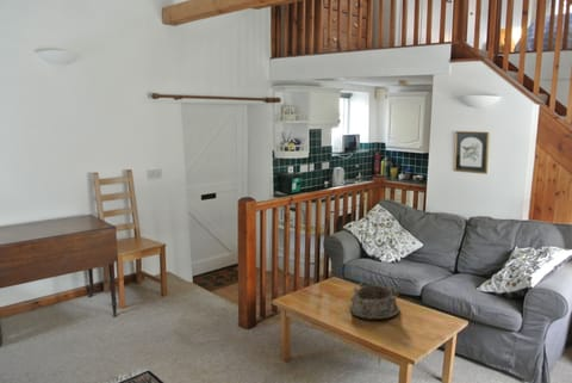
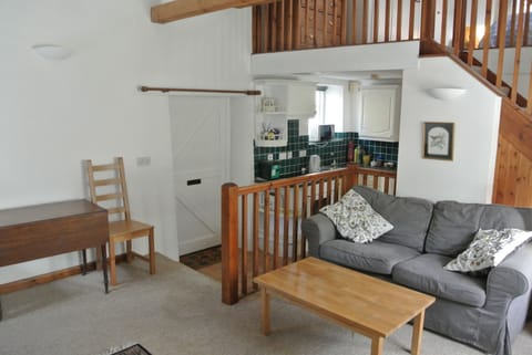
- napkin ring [349,282,400,321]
